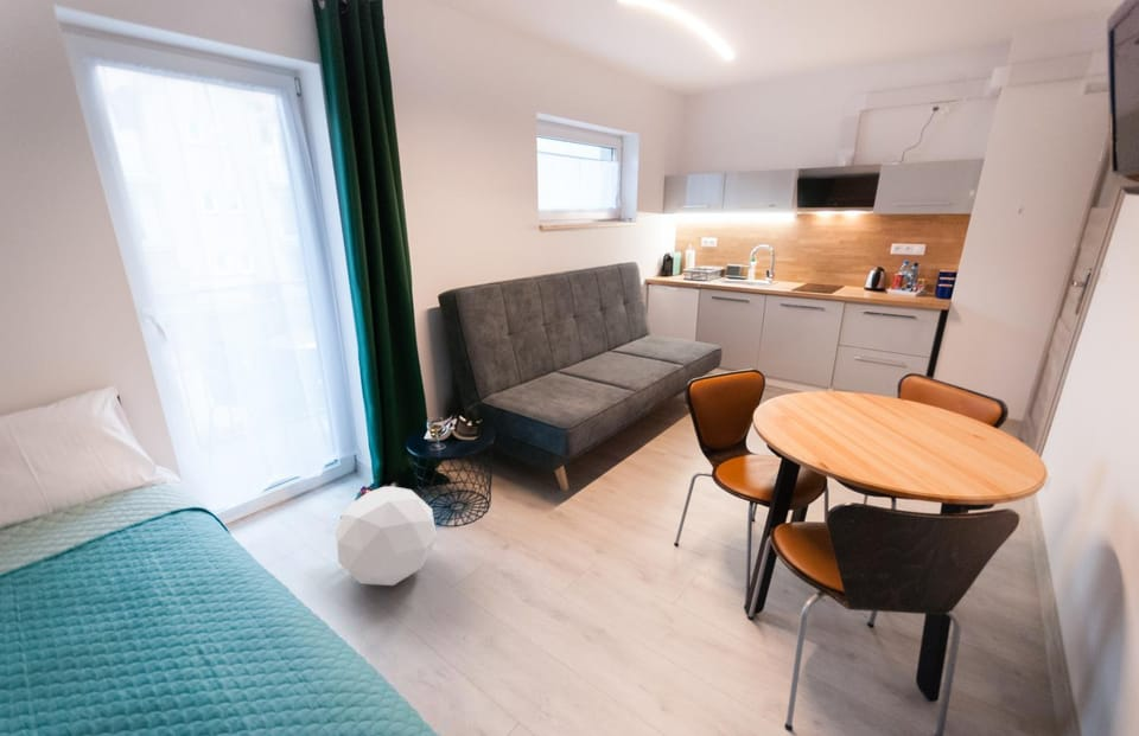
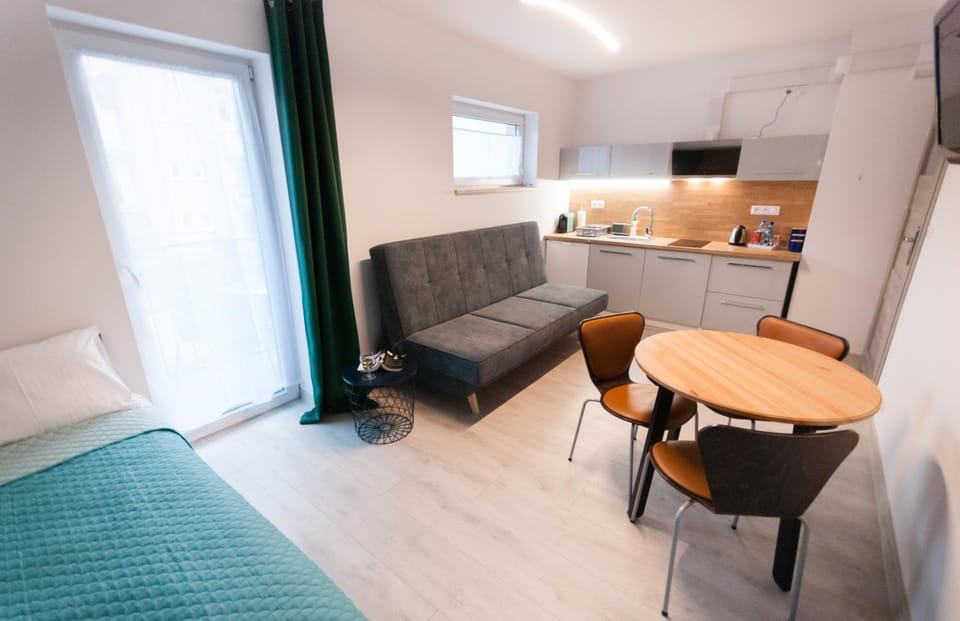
- pouf [335,481,438,587]
